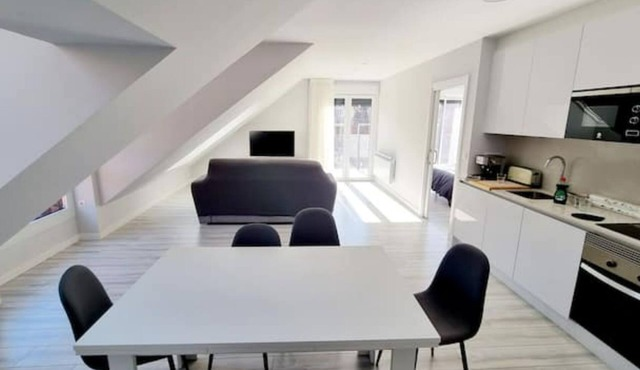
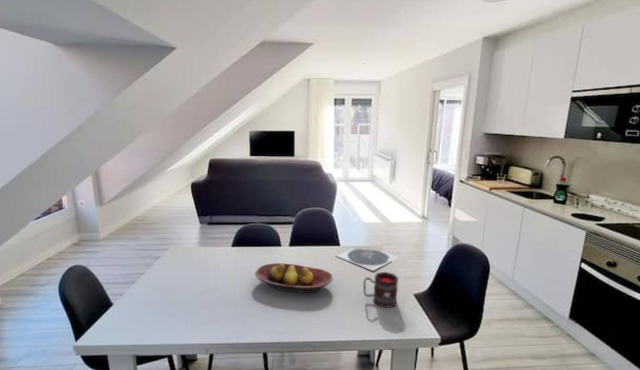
+ mug [362,271,399,309]
+ plate [335,248,400,272]
+ fruit bowl [254,262,333,294]
